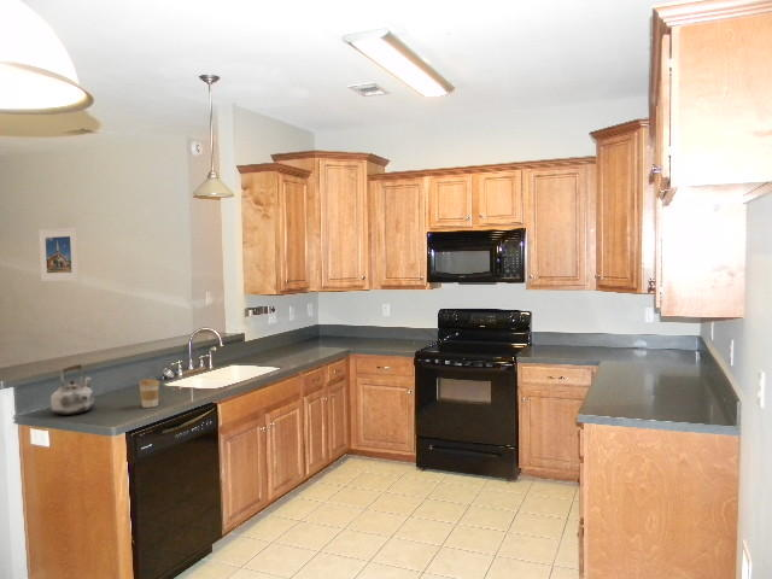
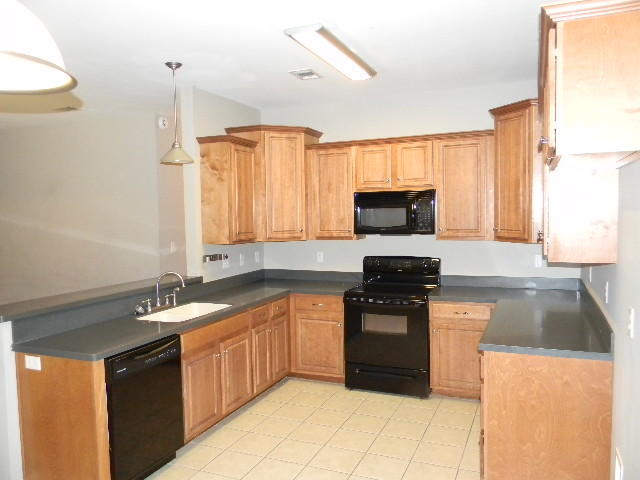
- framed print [37,227,81,282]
- coffee cup [138,378,160,409]
- kettle [49,362,95,416]
